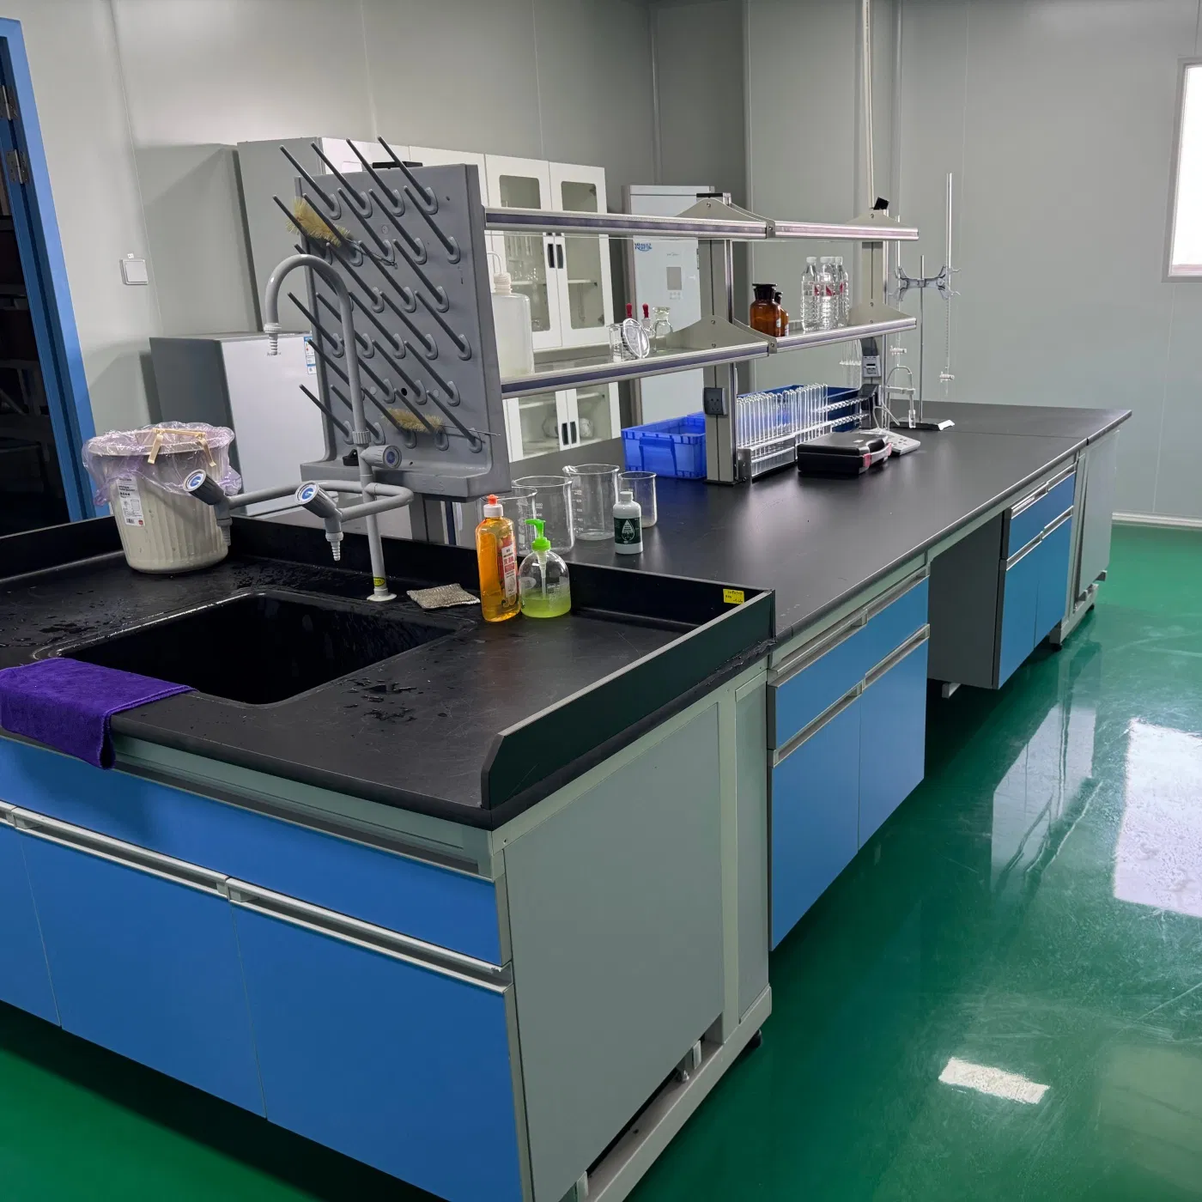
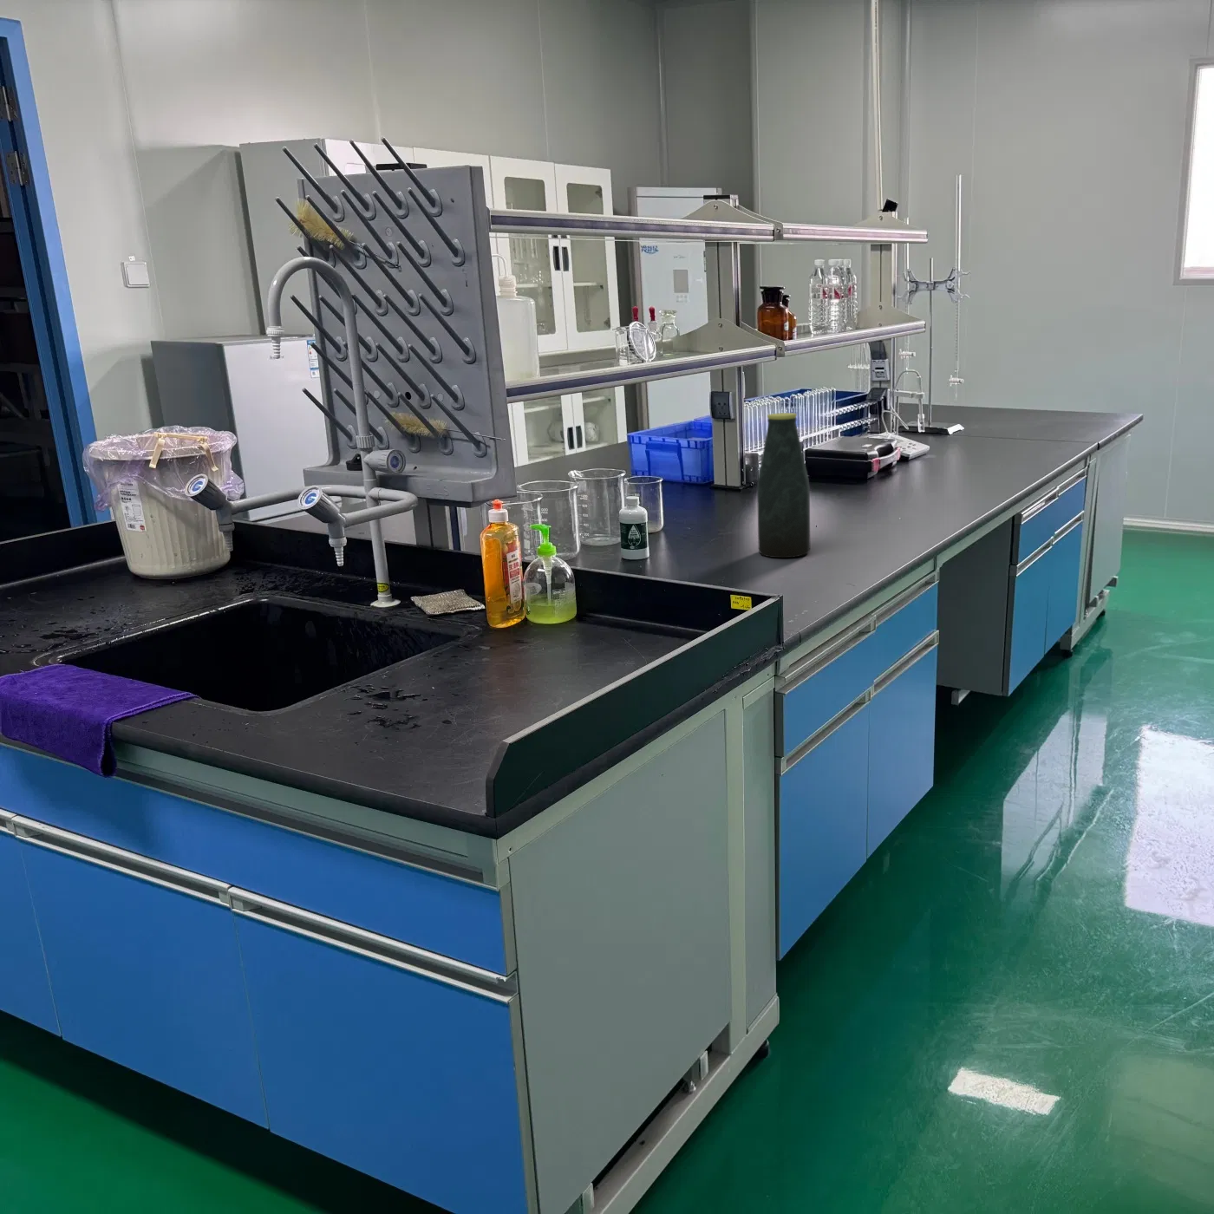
+ bottle [756,412,810,558]
